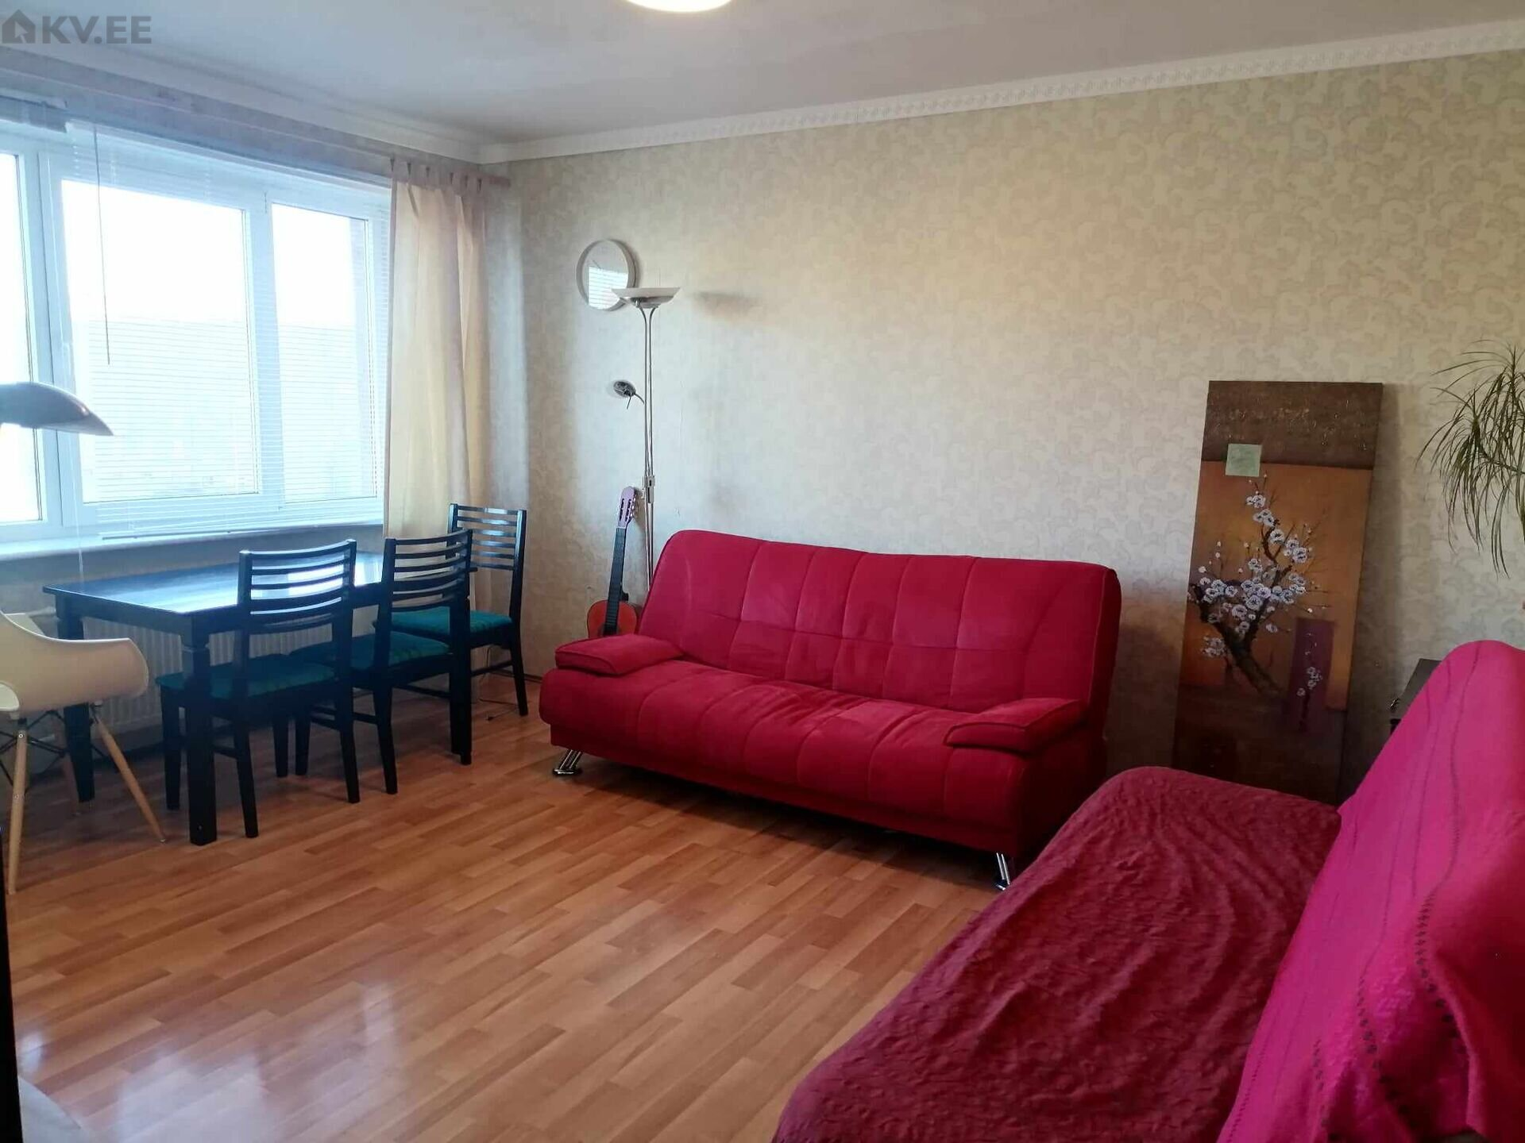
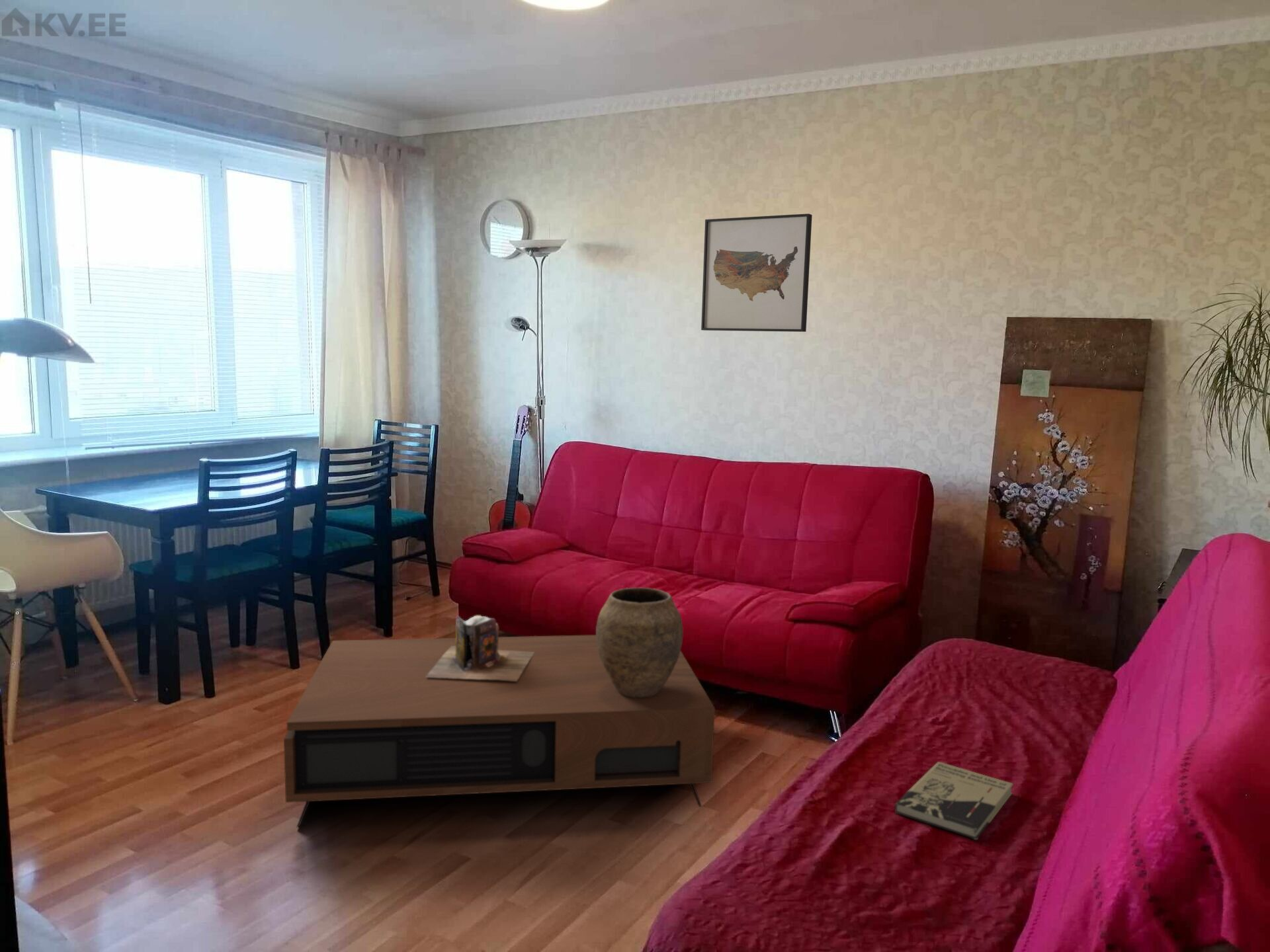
+ books [426,615,534,681]
+ wall art [700,213,813,333]
+ vase [595,587,684,698]
+ coffee table [283,635,716,828]
+ book [894,761,1014,840]
